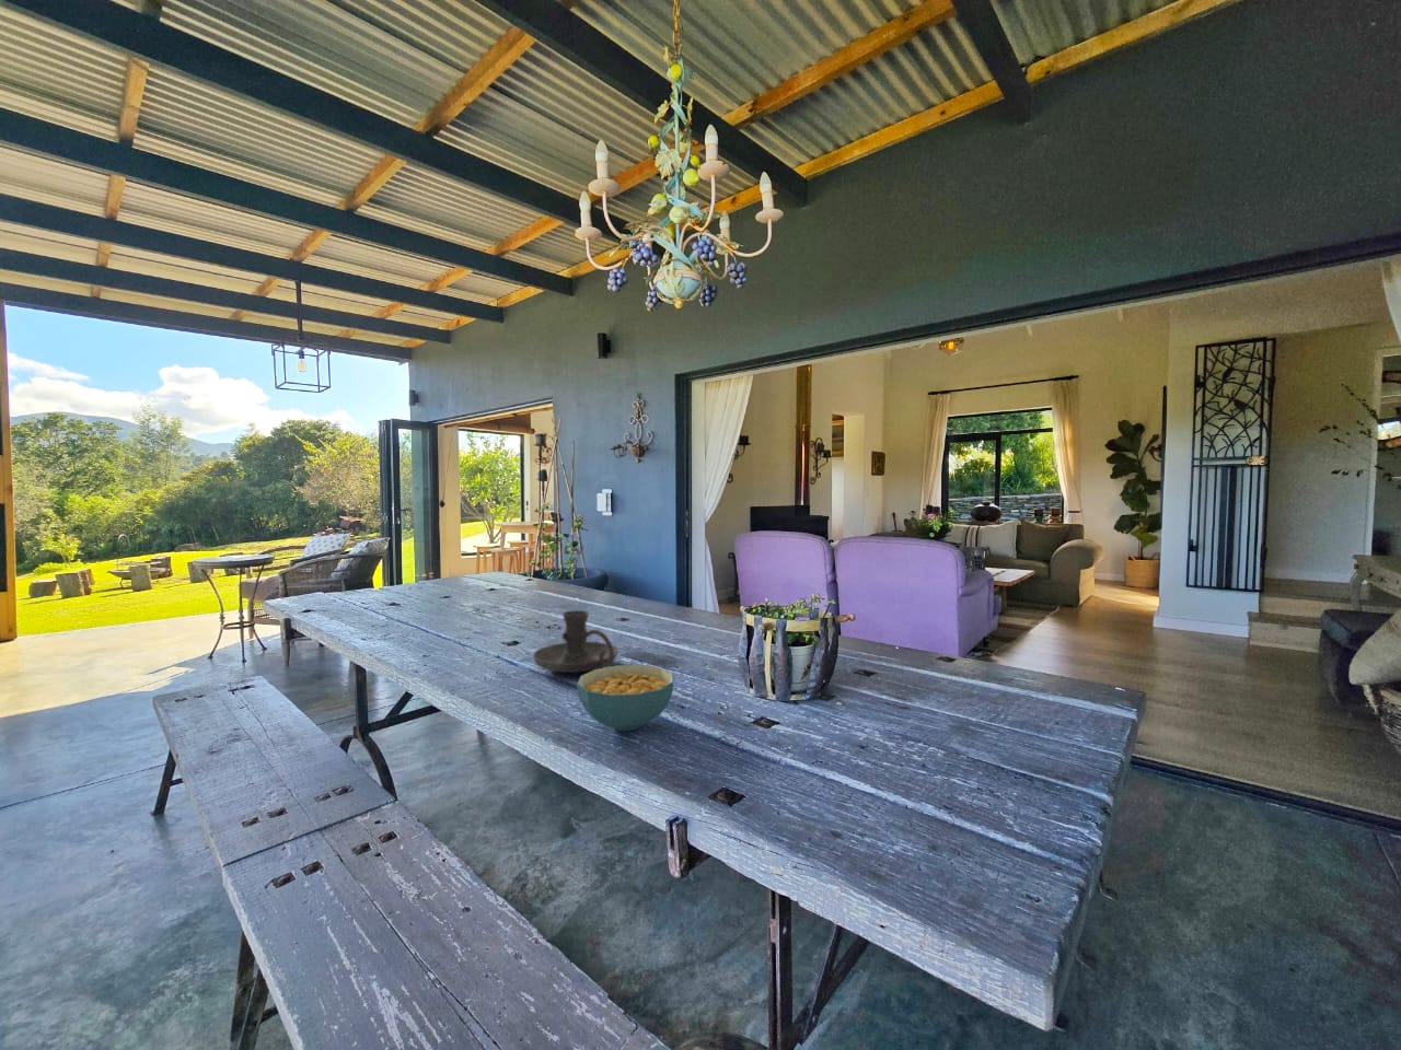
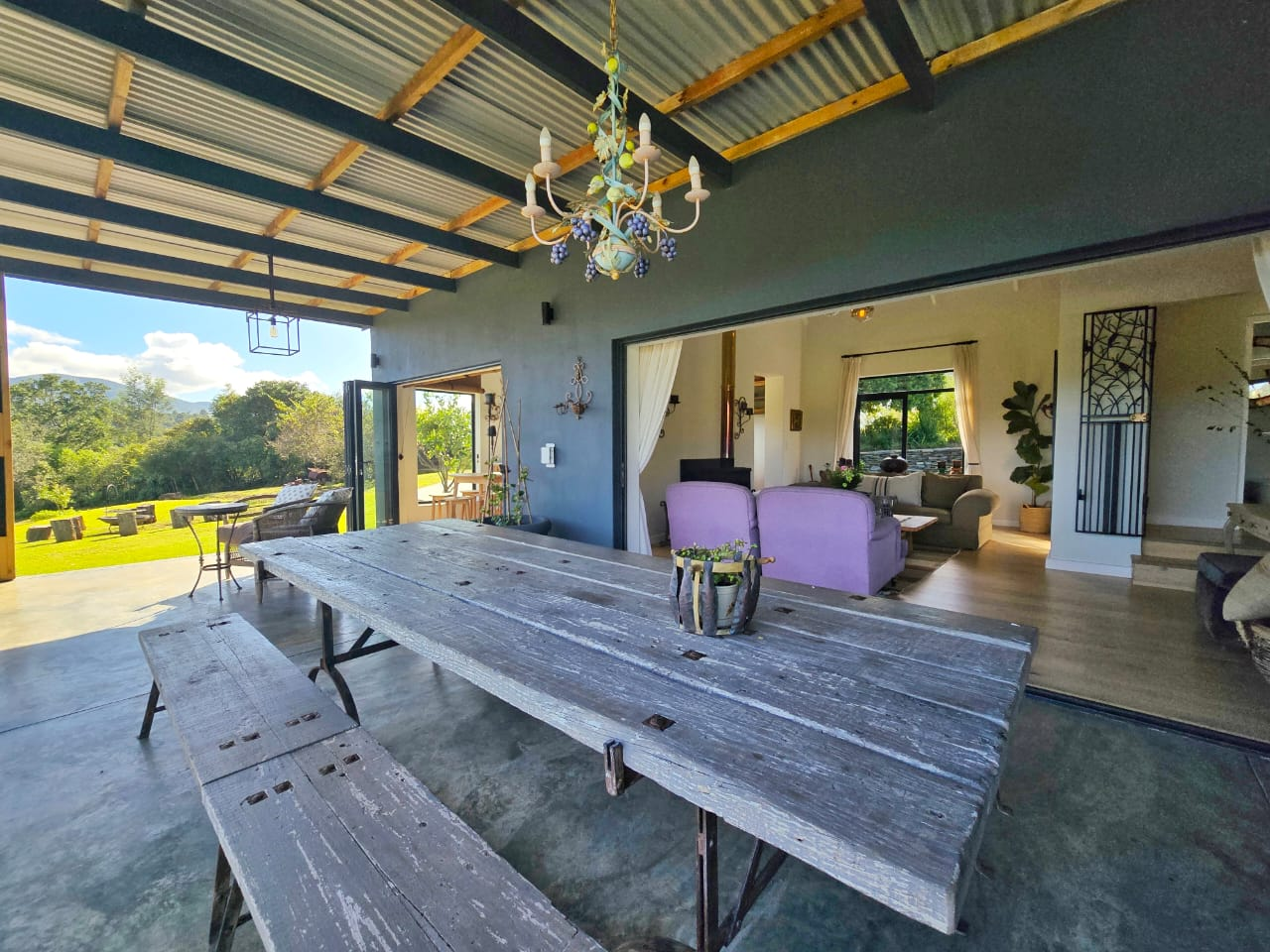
- cereal bowl [576,664,674,731]
- candle holder [532,609,620,674]
